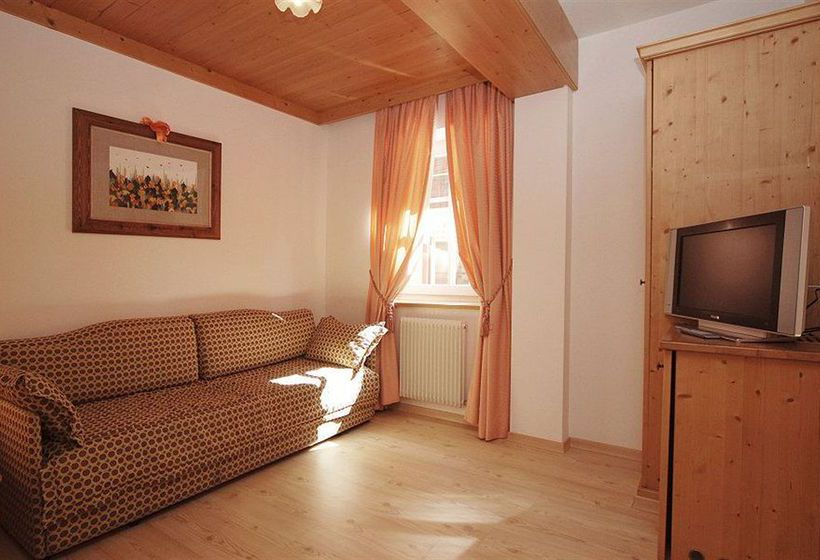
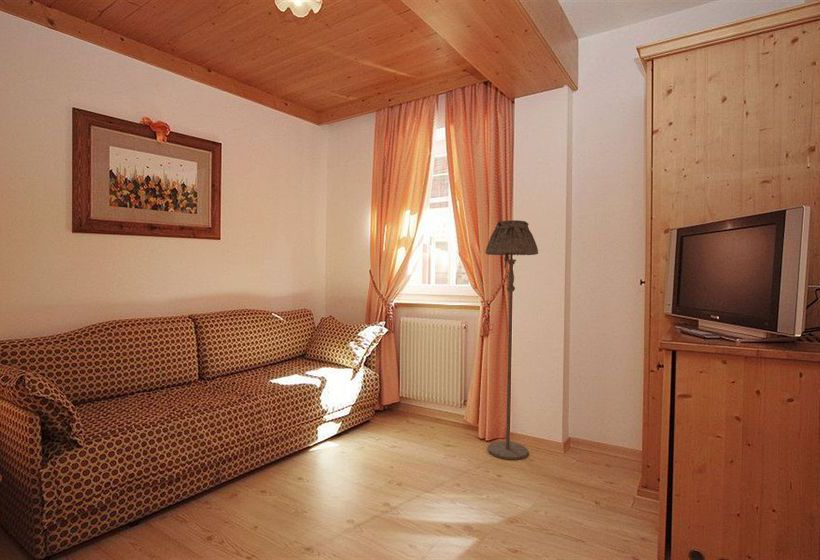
+ floor lamp [484,219,539,461]
